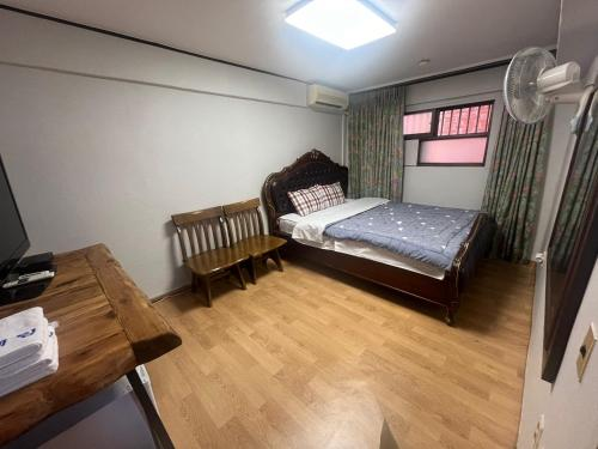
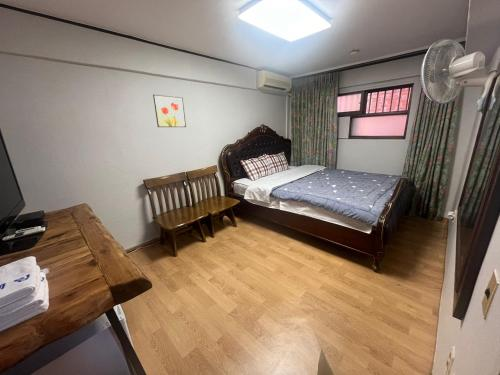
+ wall art [152,93,187,128]
